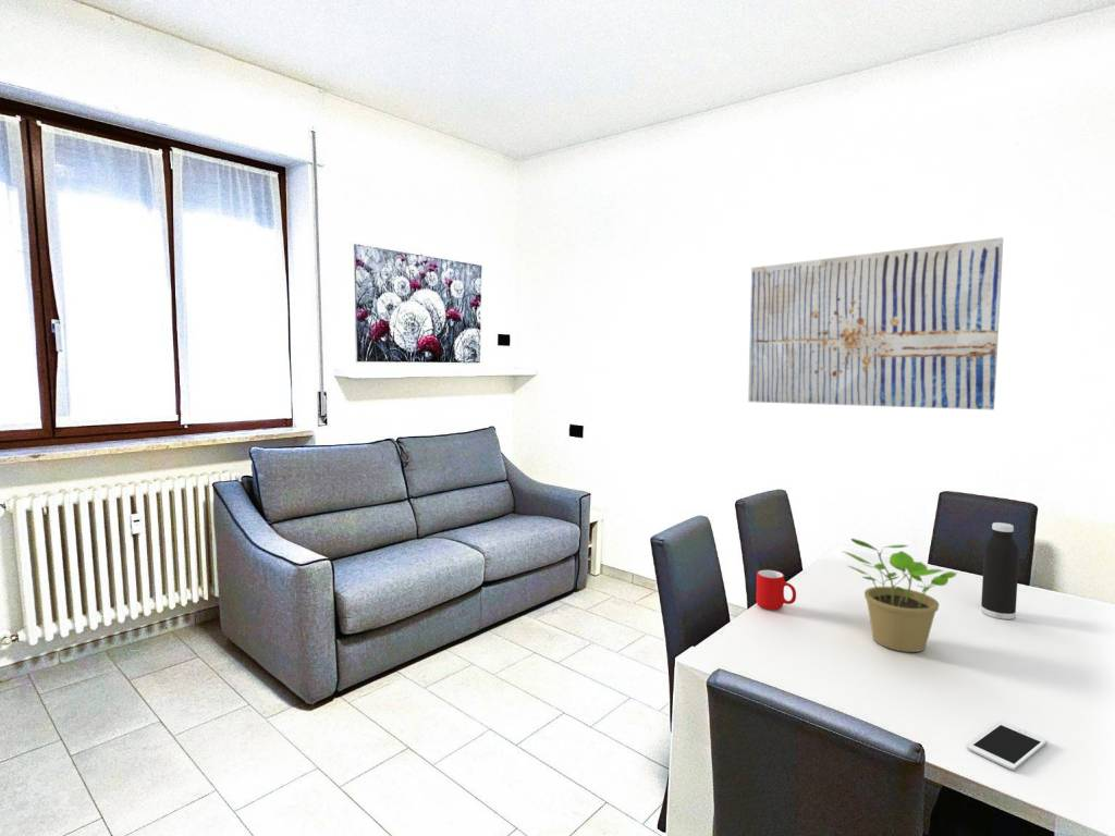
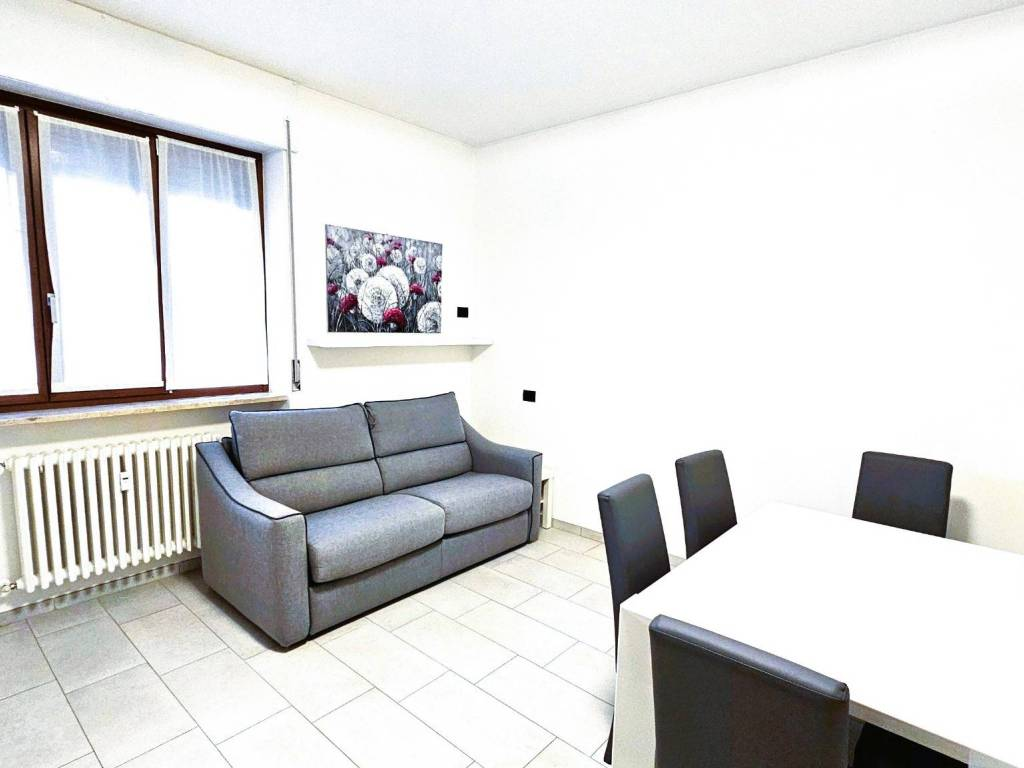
- cell phone [967,721,1049,771]
- water bottle [980,521,1020,620]
- potted plant [843,538,958,653]
- wall art [747,236,1004,410]
- cup [755,569,797,611]
